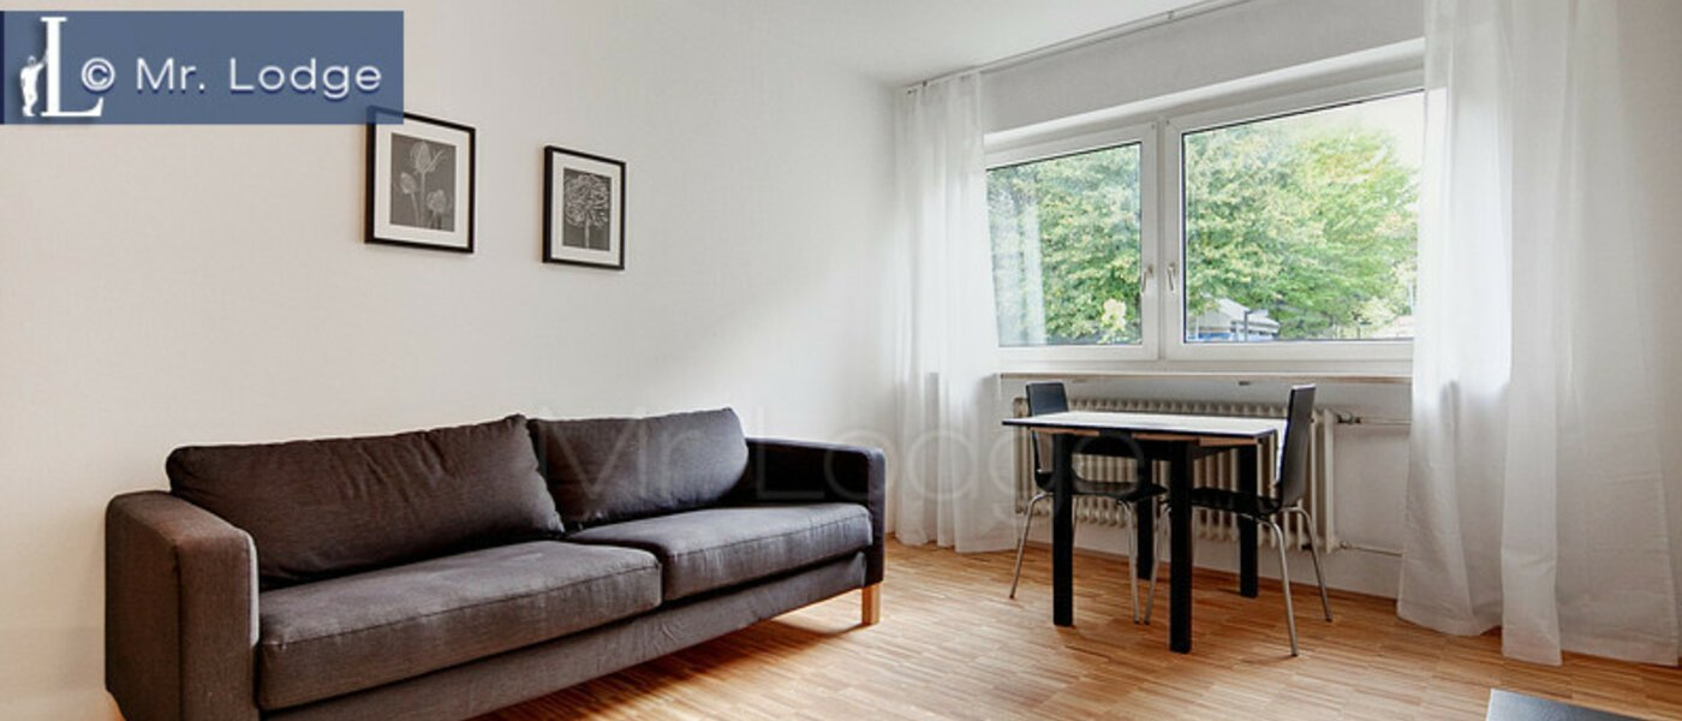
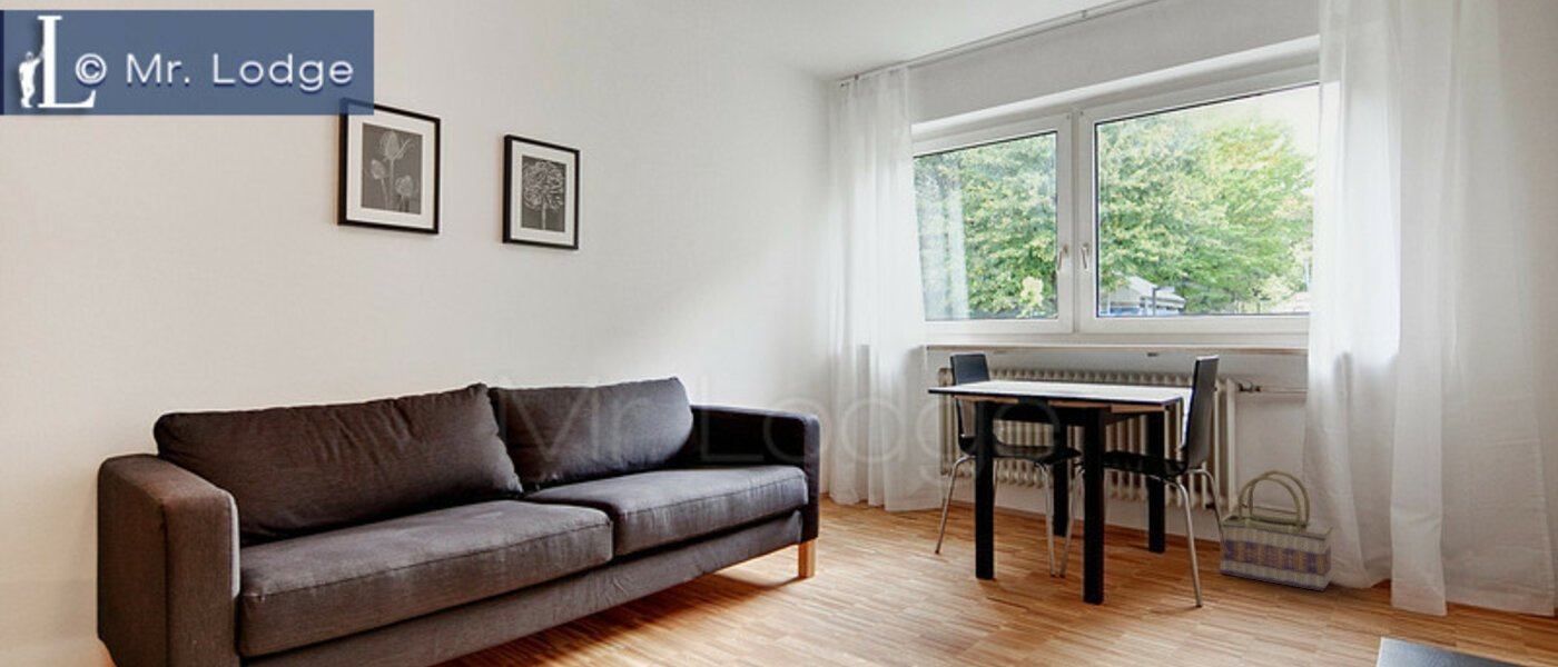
+ basket [1217,469,1334,591]
